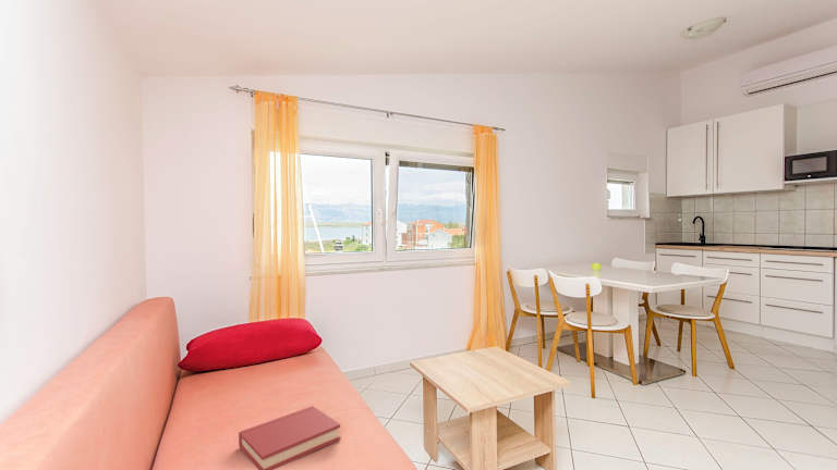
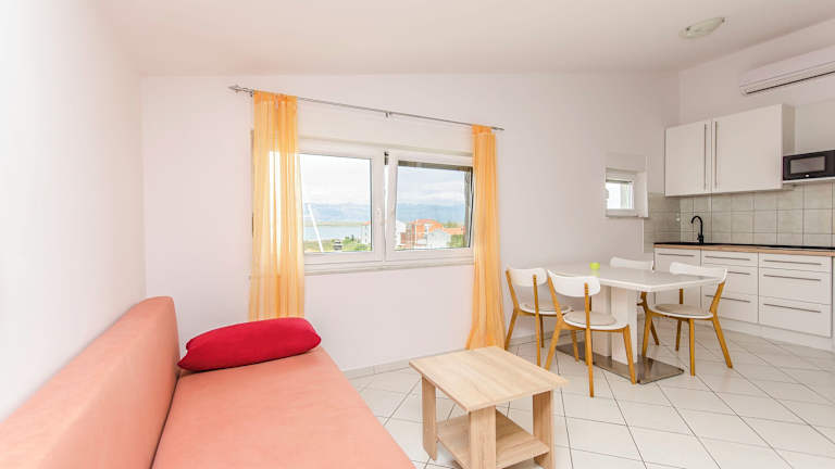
- hardback book [238,405,341,470]
